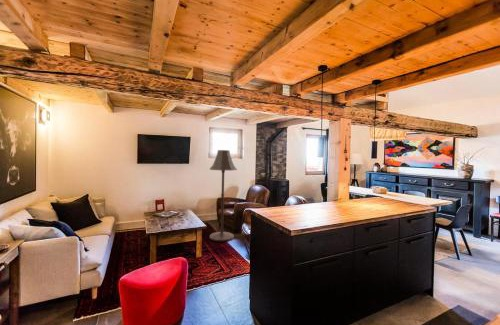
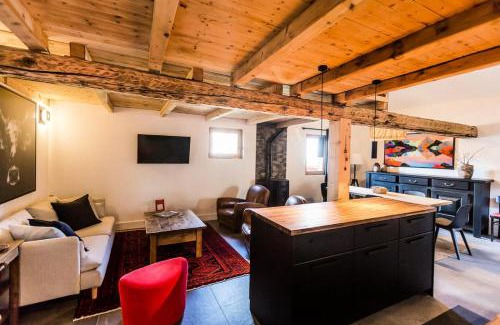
- floor lamp [209,149,238,243]
